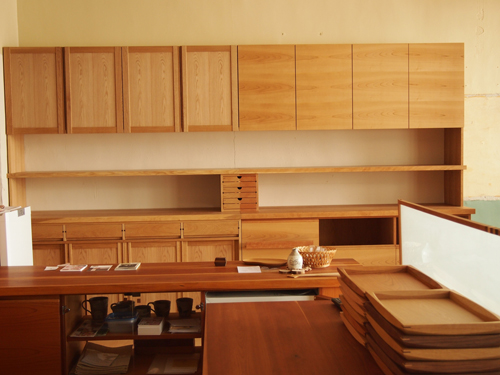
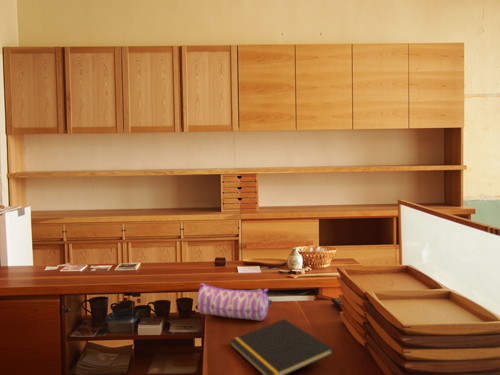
+ pencil case [196,282,273,321]
+ notepad [229,318,335,375]
